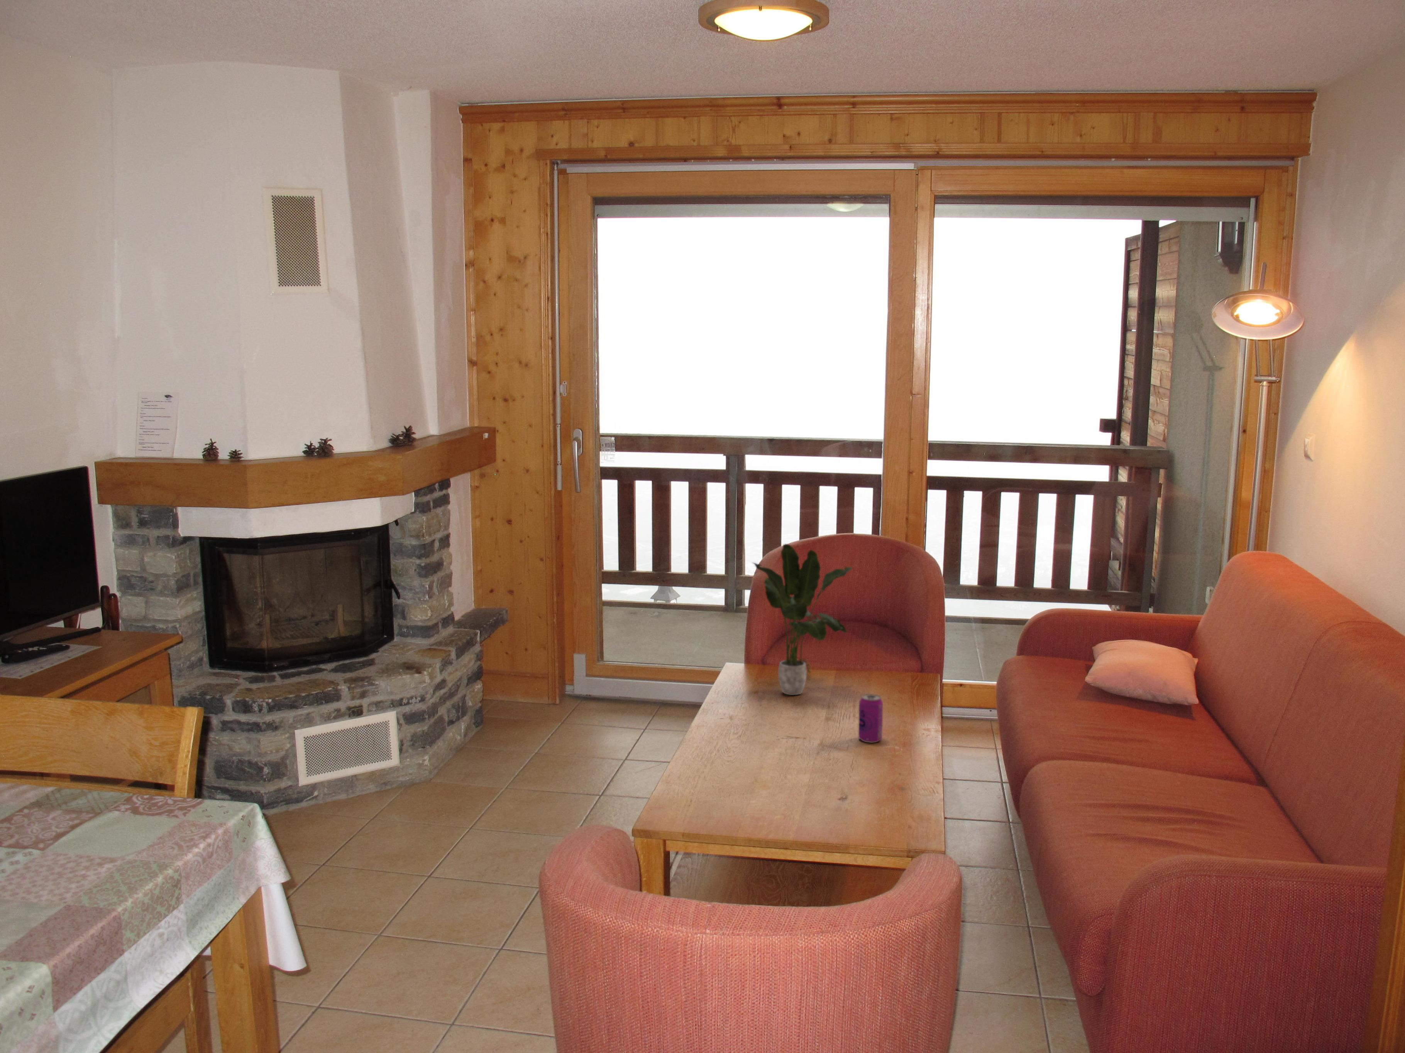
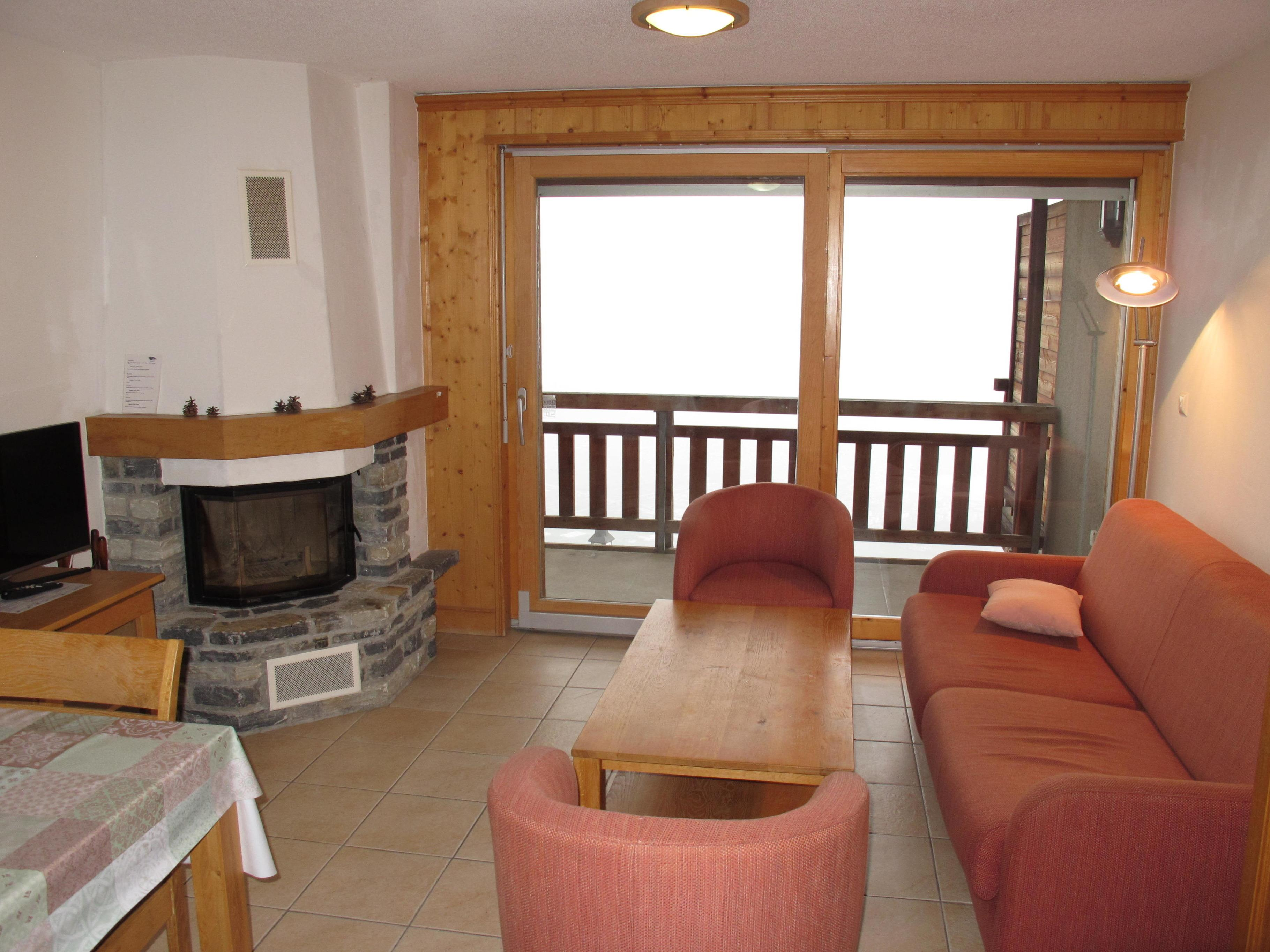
- potted plant [751,543,853,696]
- beverage can [858,694,884,743]
